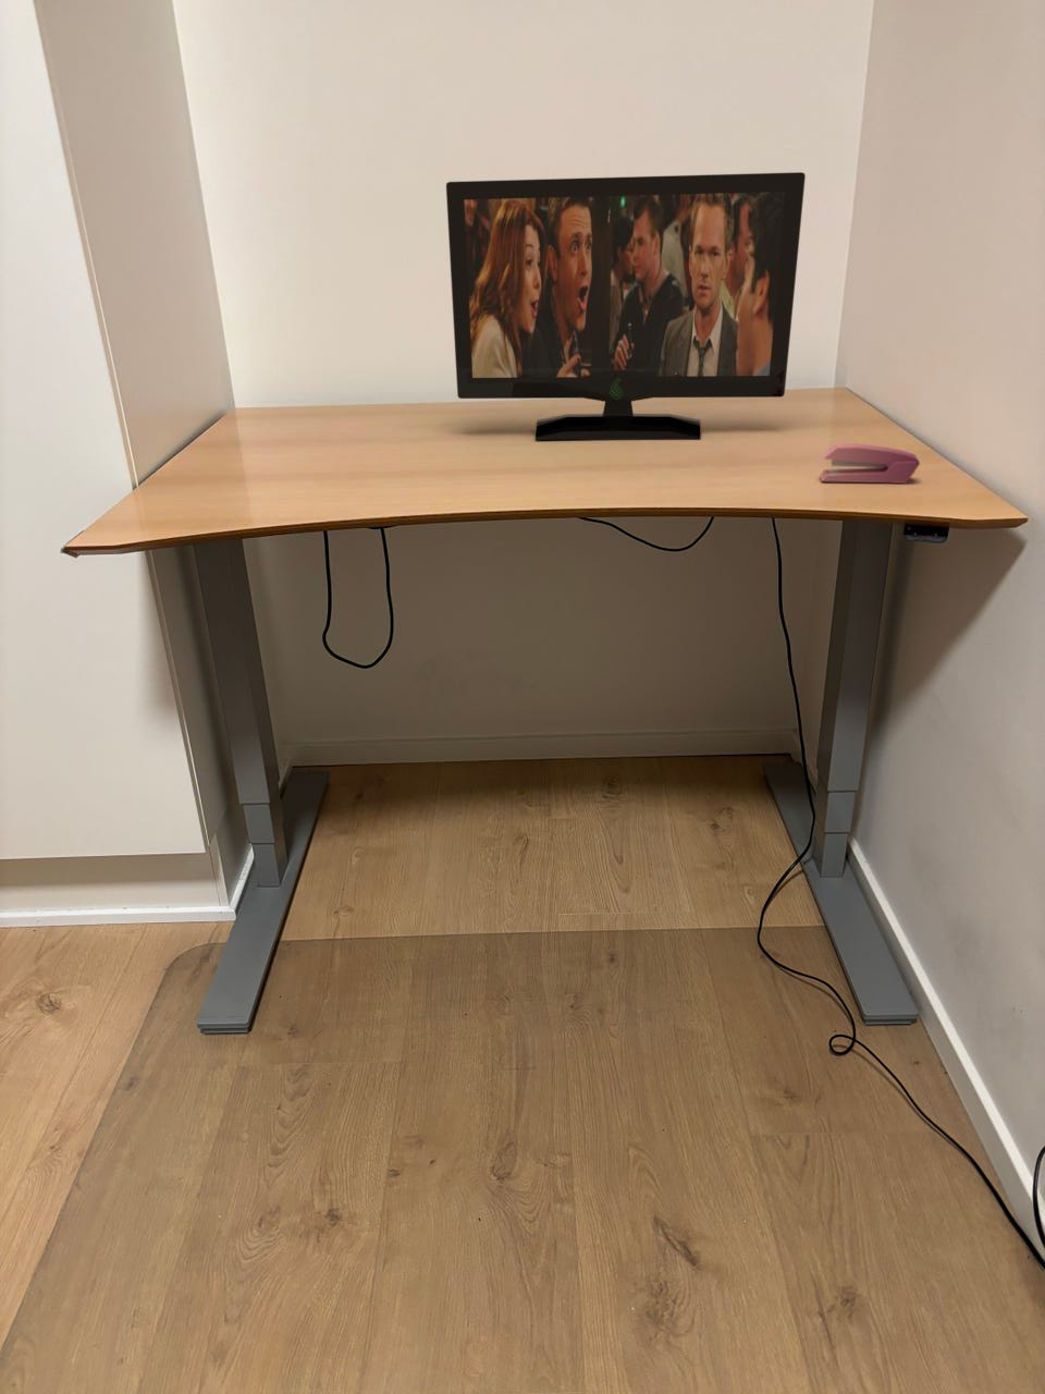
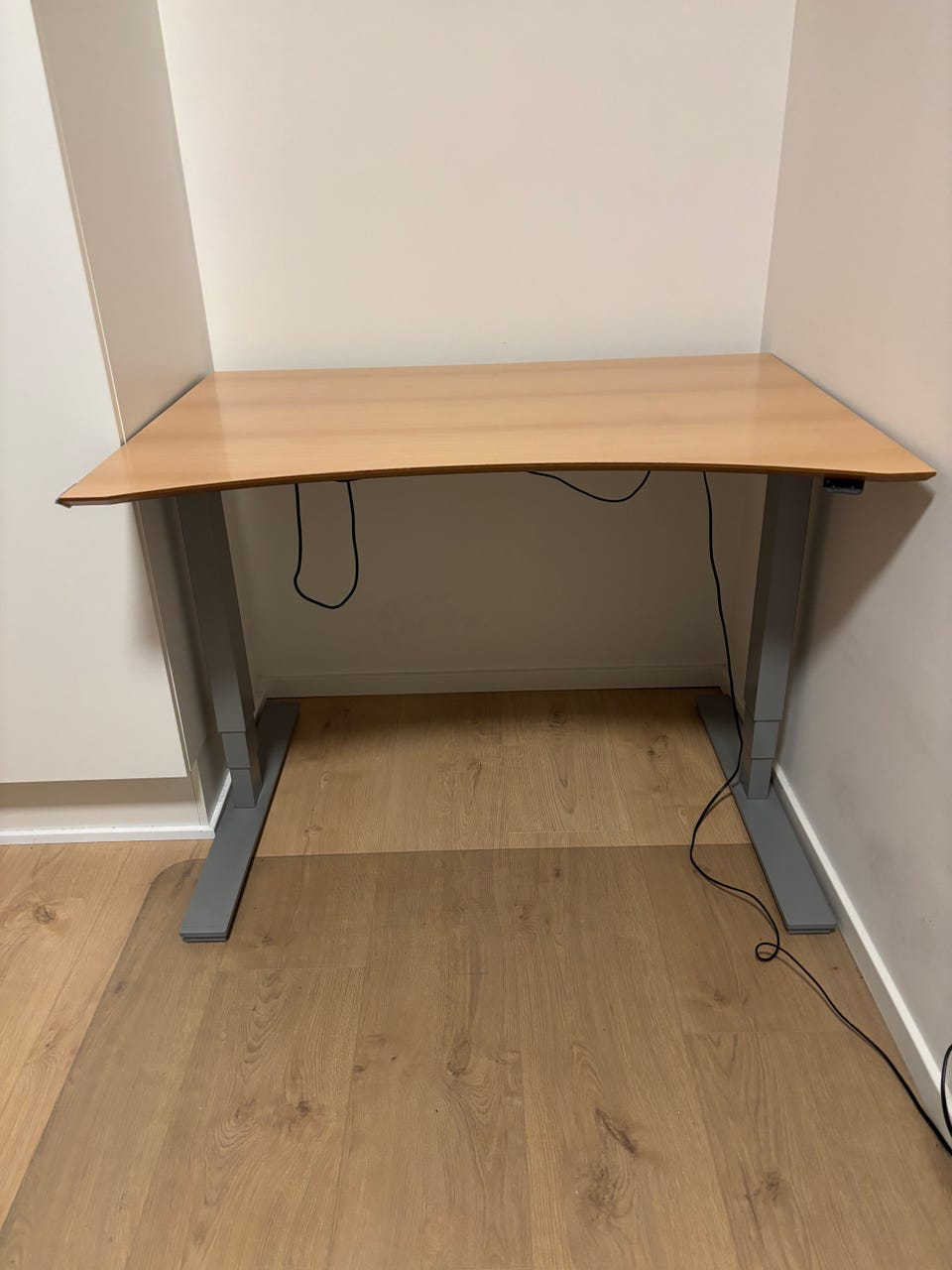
- stapler [819,442,921,485]
- flat panel tv [446,171,807,441]
